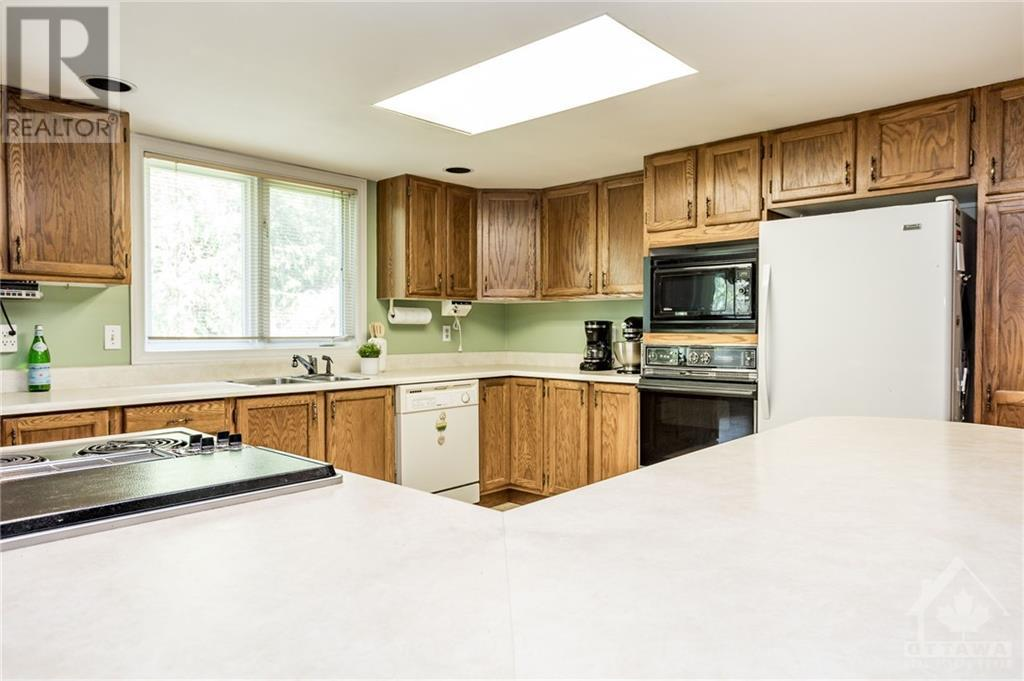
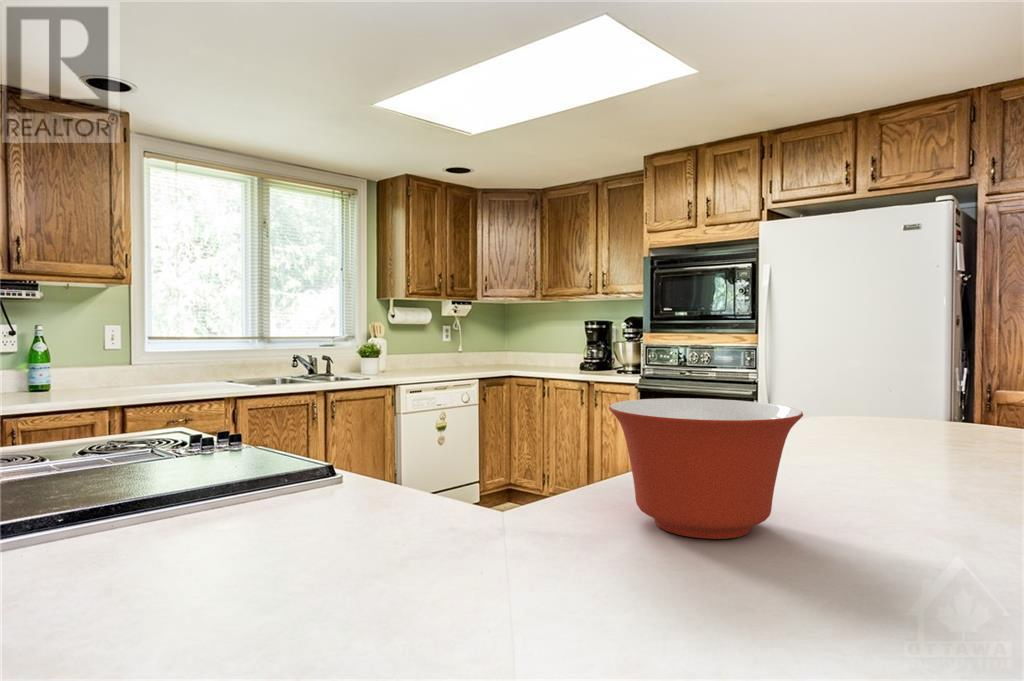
+ mixing bowl [608,397,804,540]
